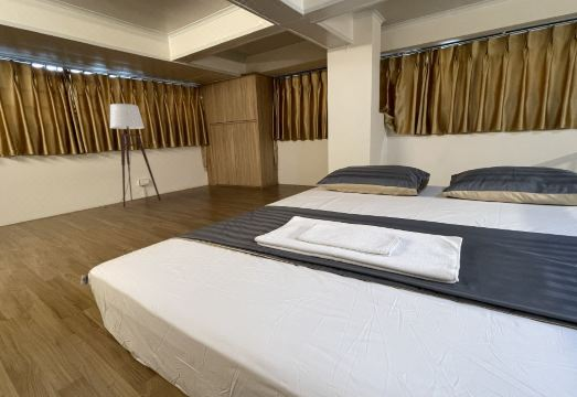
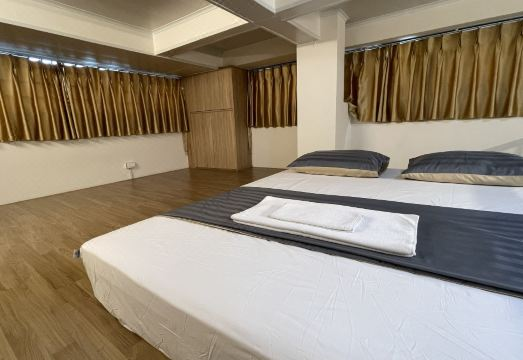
- floor lamp [101,103,162,208]
